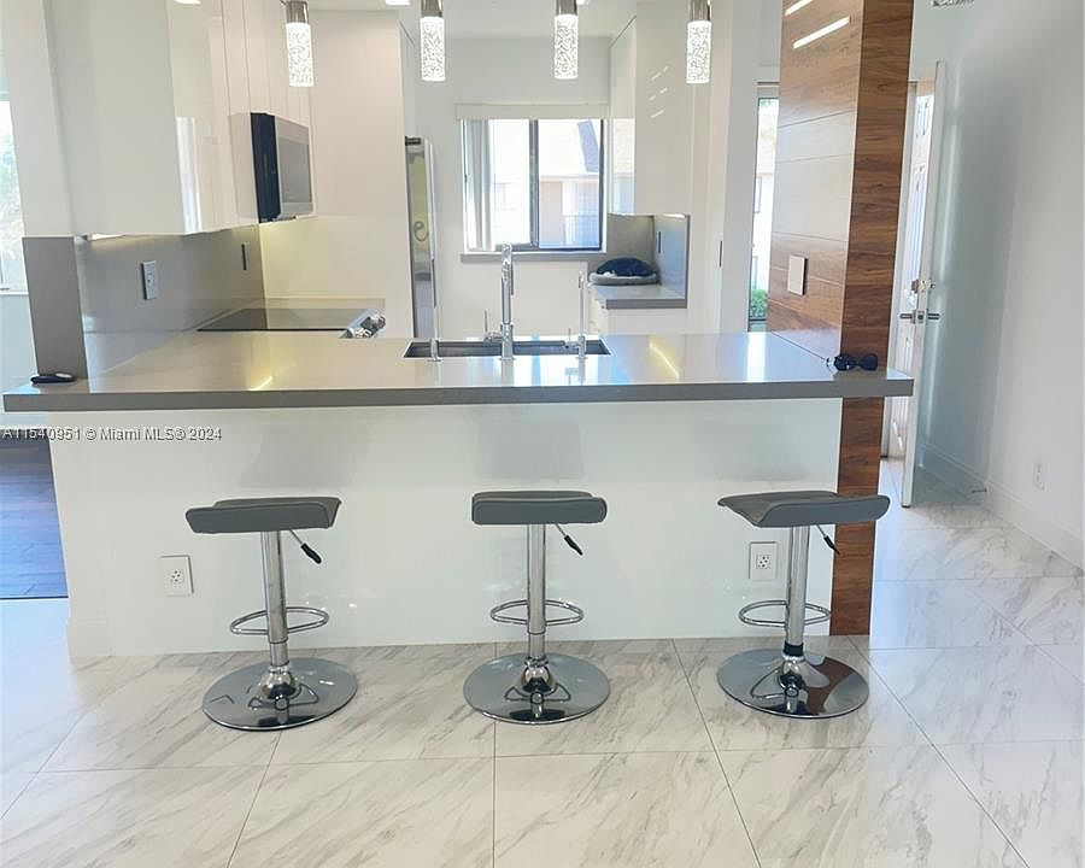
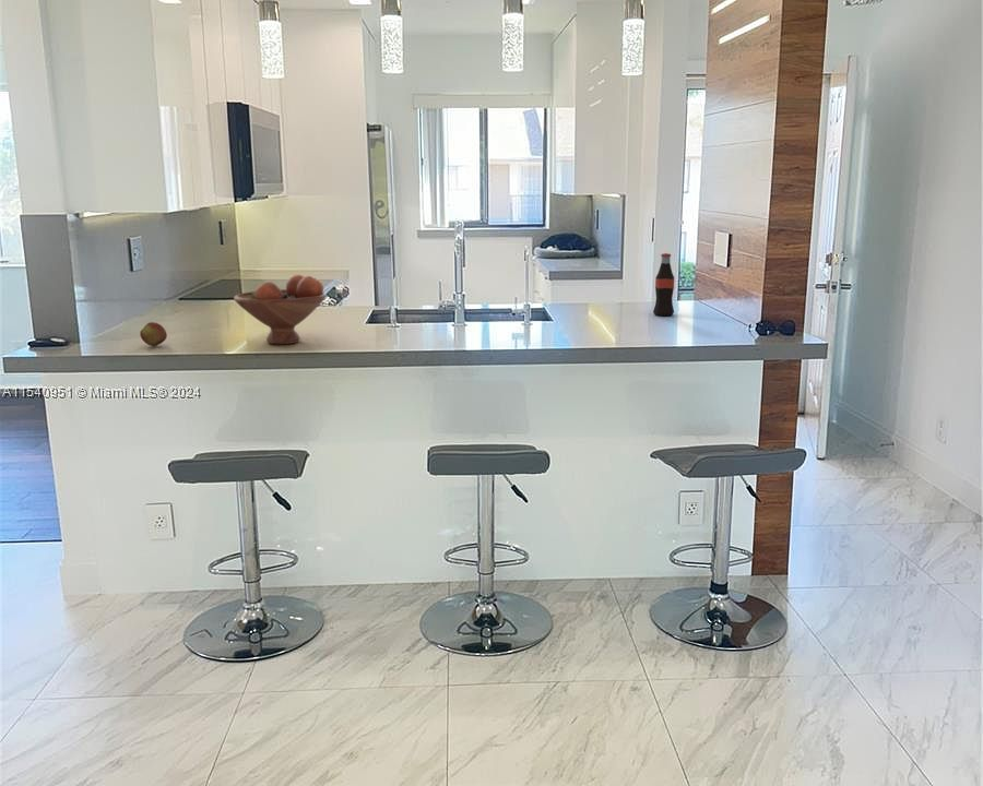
+ bottle [652,252,675,317]
+ fruit bowl [233,274,328,345]
+ apple [139,321,168,347]
